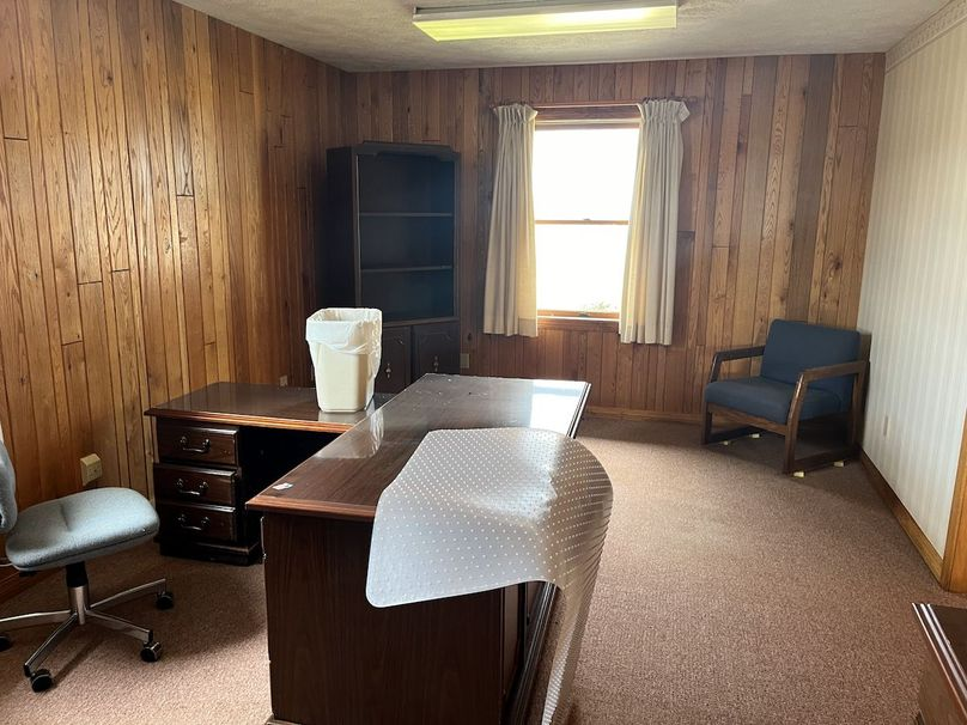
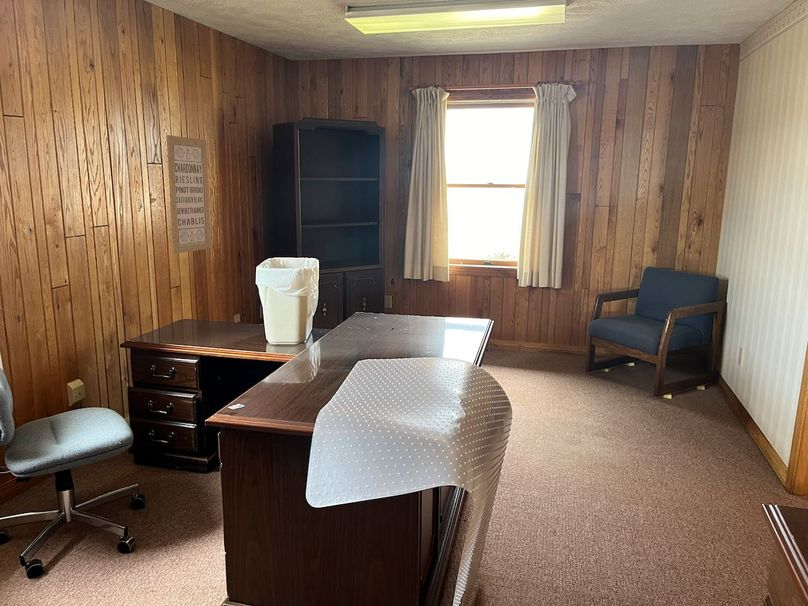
+ wall art [166,134,212,255]
